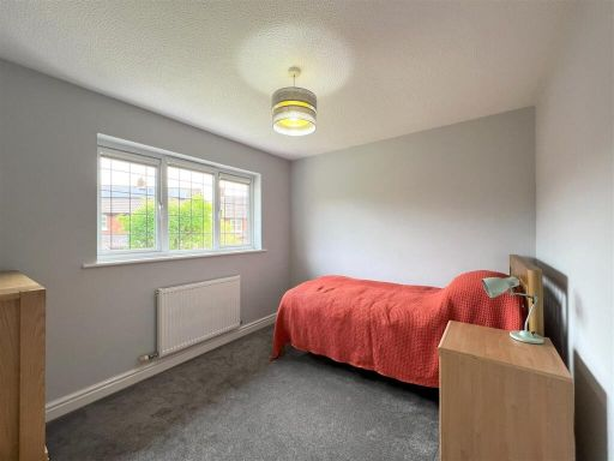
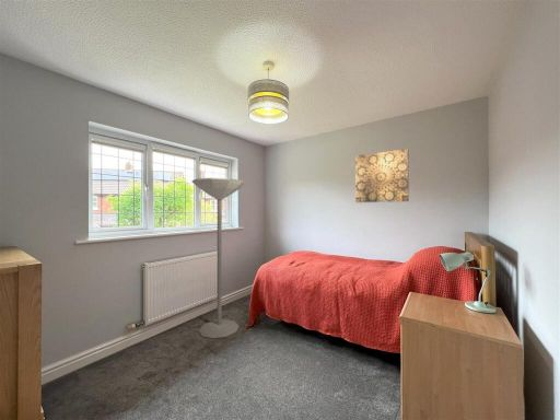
+ floor lamp [191,177,246,339]
+ wall art [354,148,410,203]
